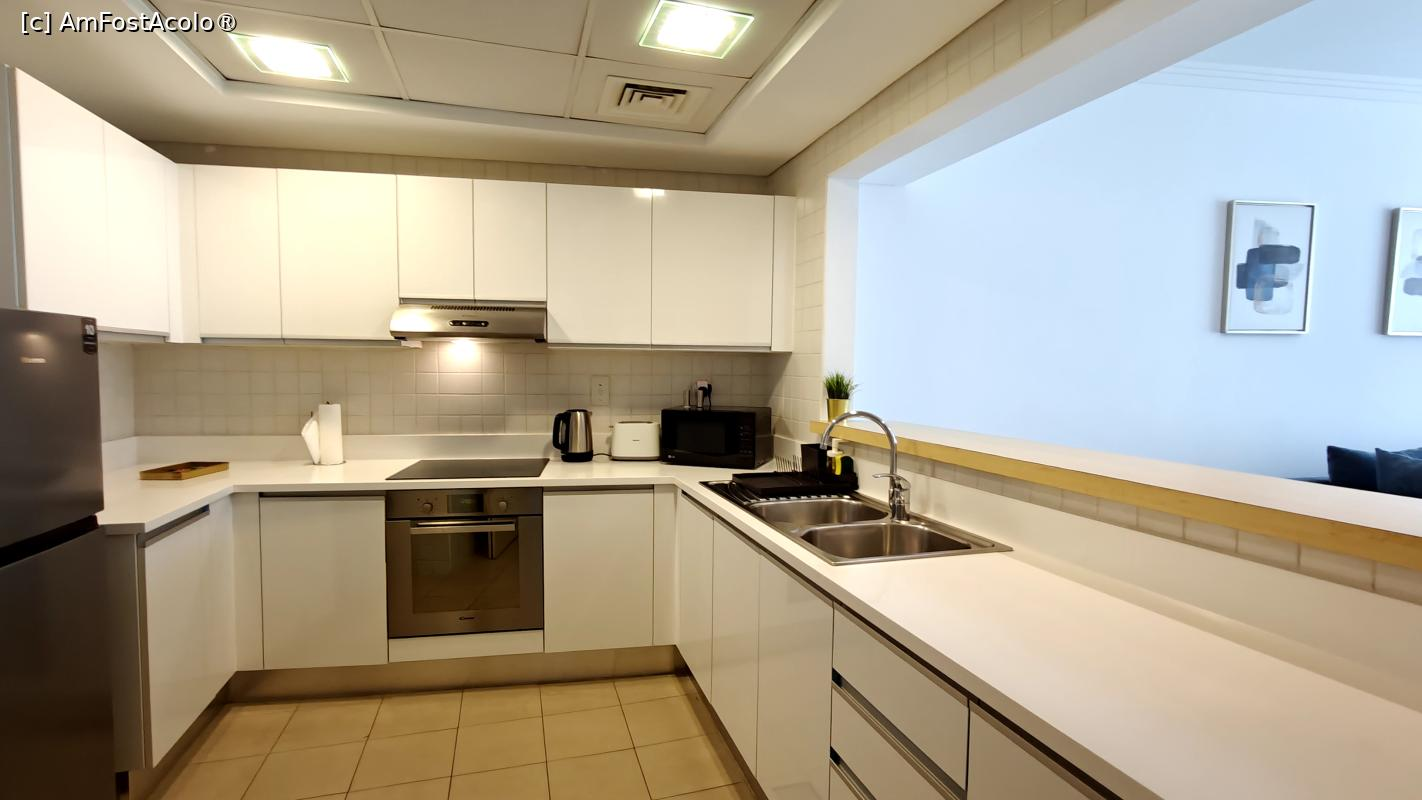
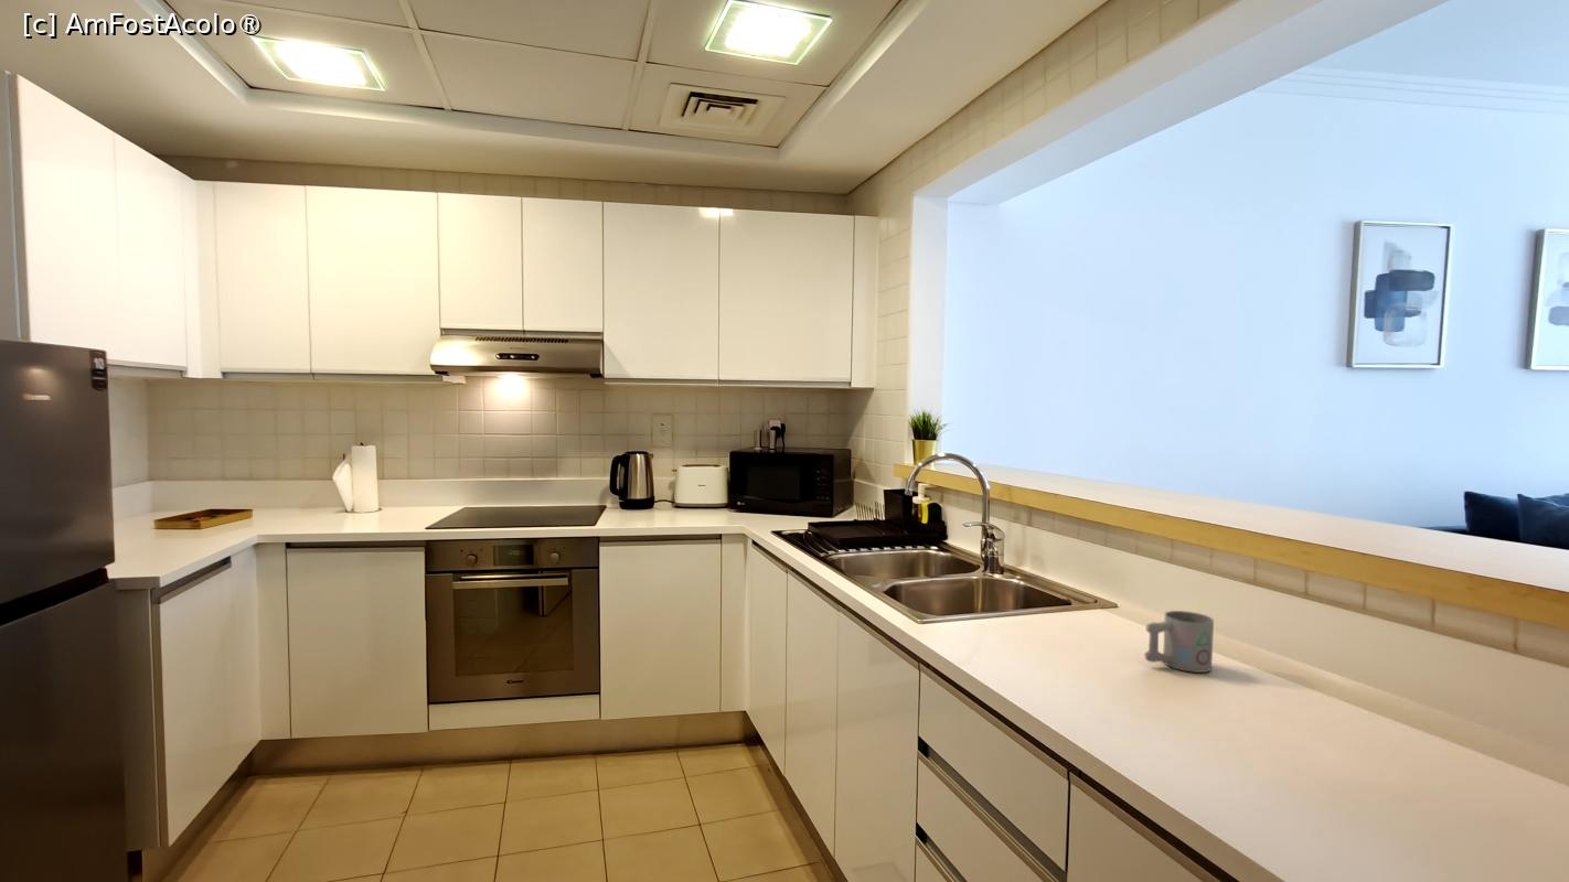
+ mug [1144,610,1215,674]
